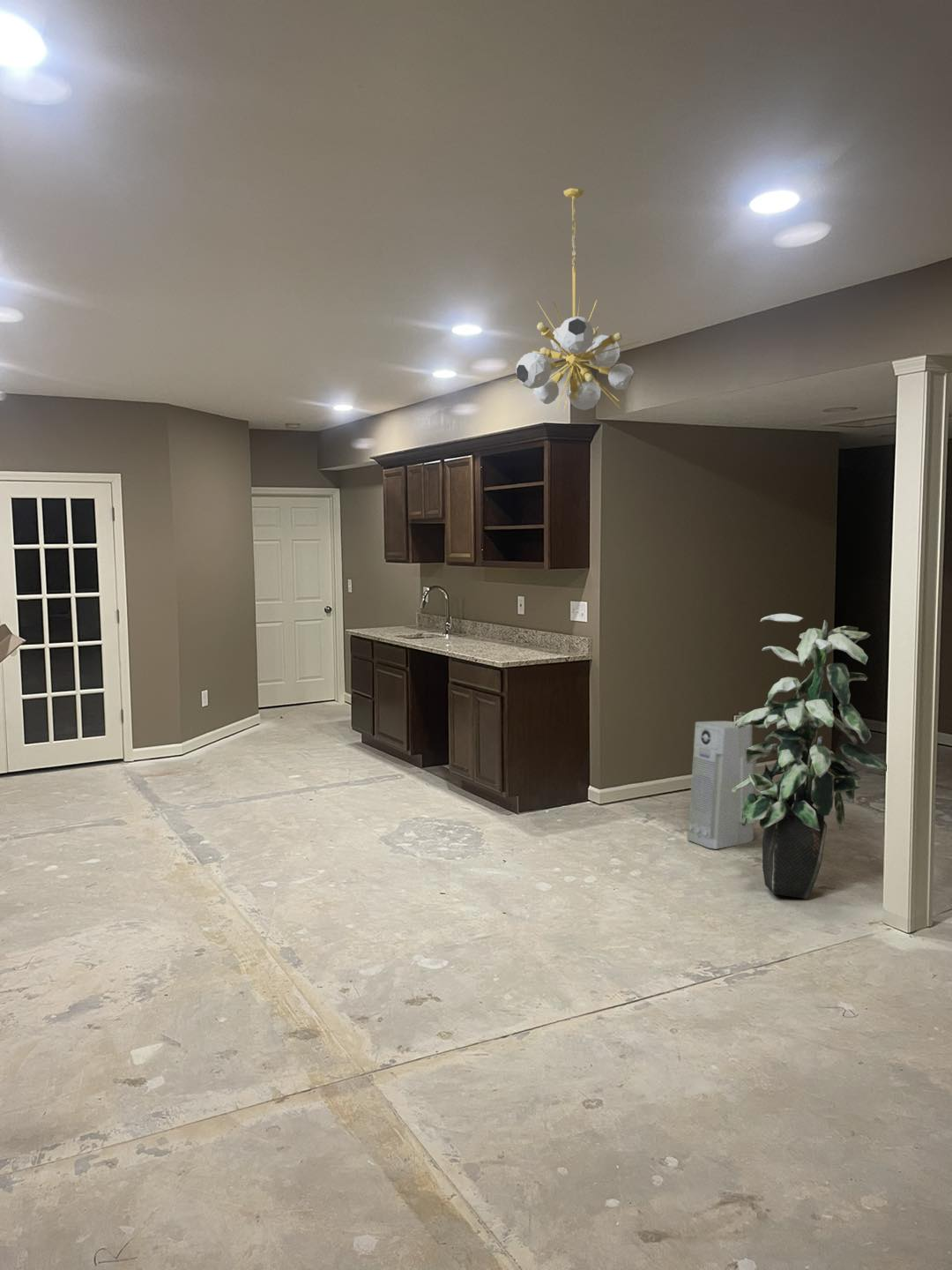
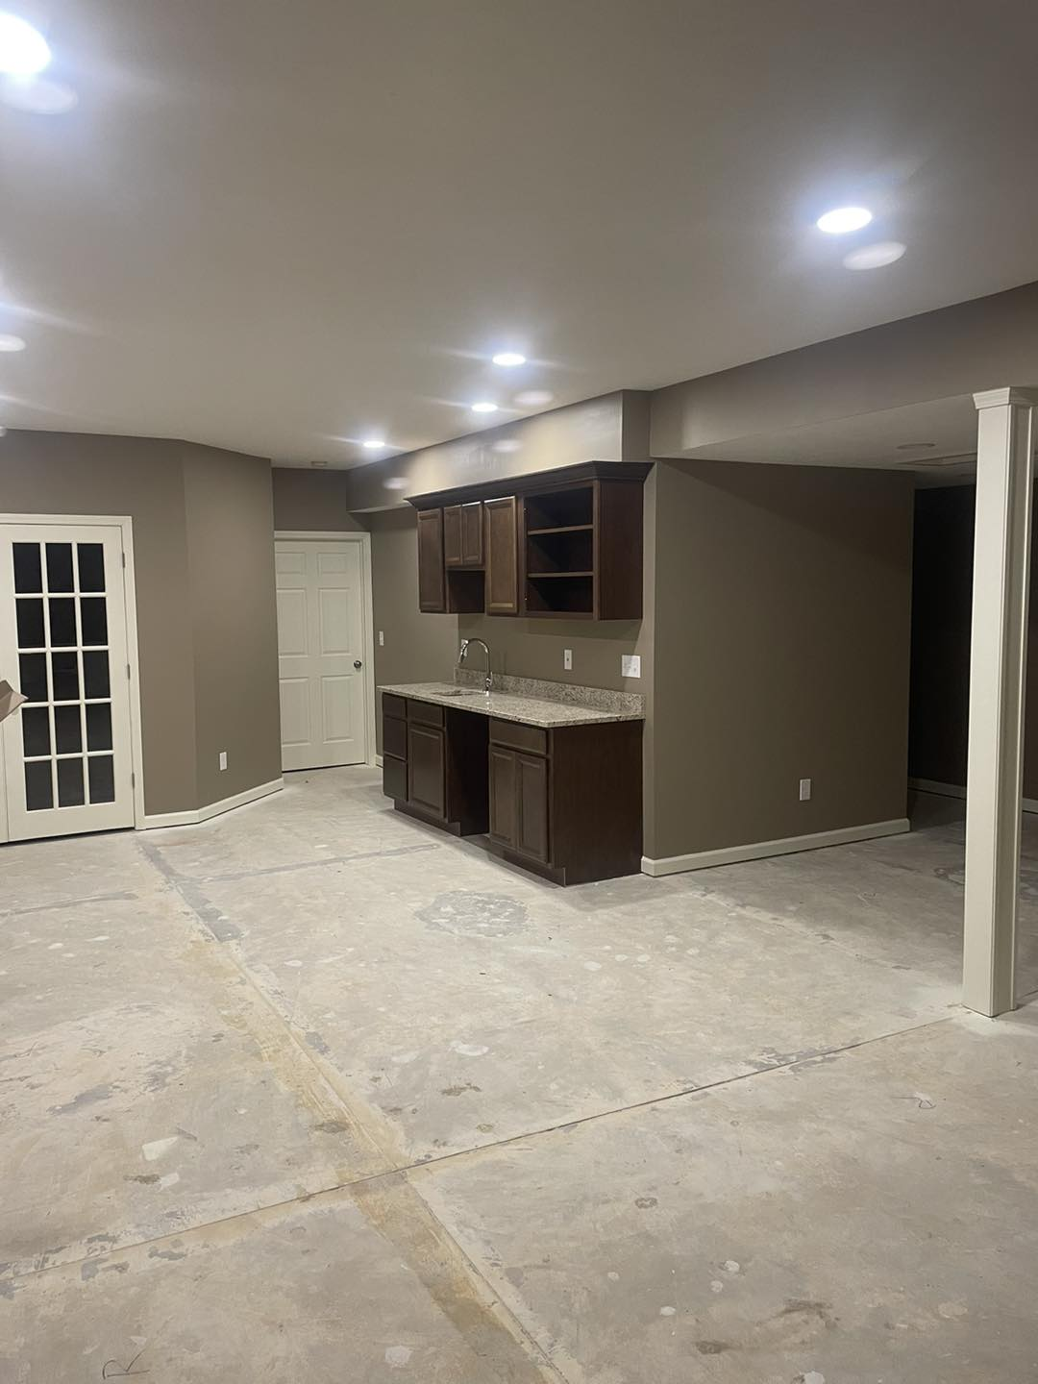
- chandelier [509,187,642,412]
- indoor plant [732,613,888,900]
- air purifier [687,721,757,850]
